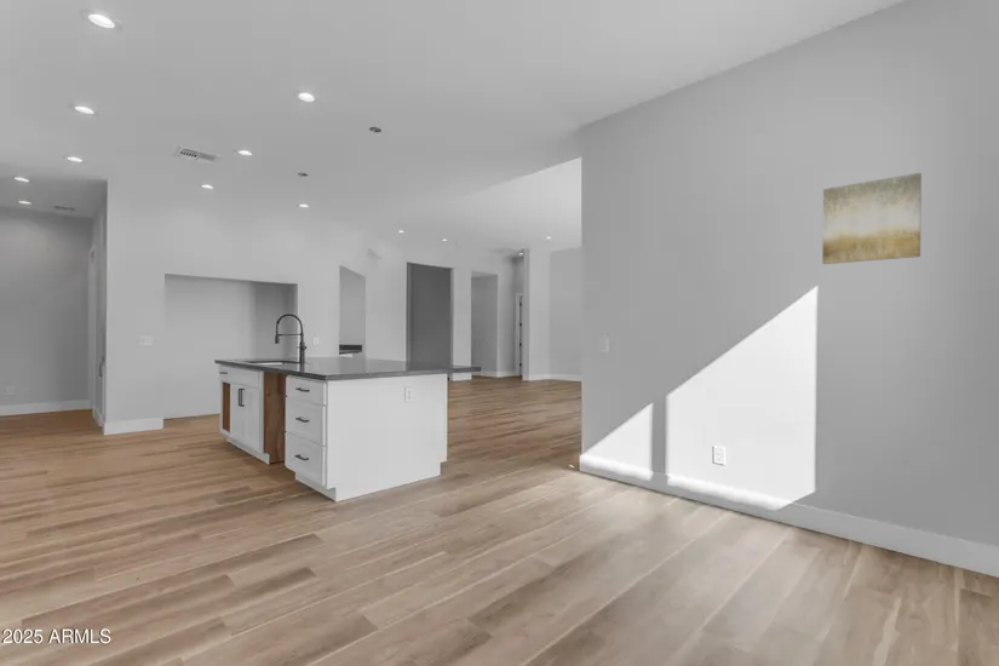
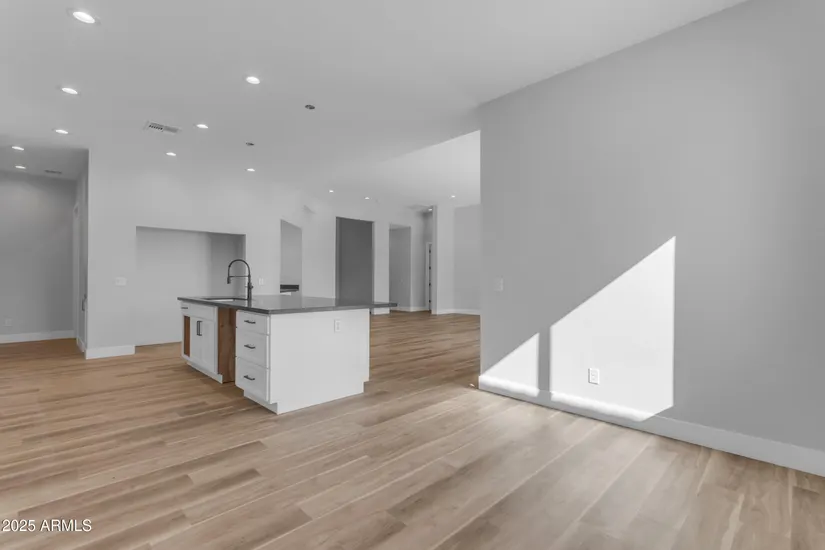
- wall art [821,172,923,265]
